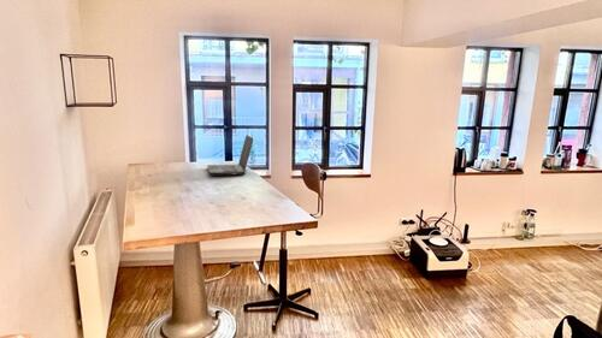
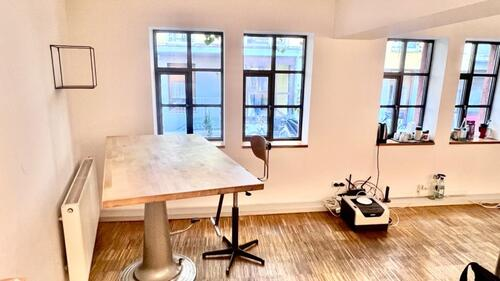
- laptop computer [206,135,254,177]
